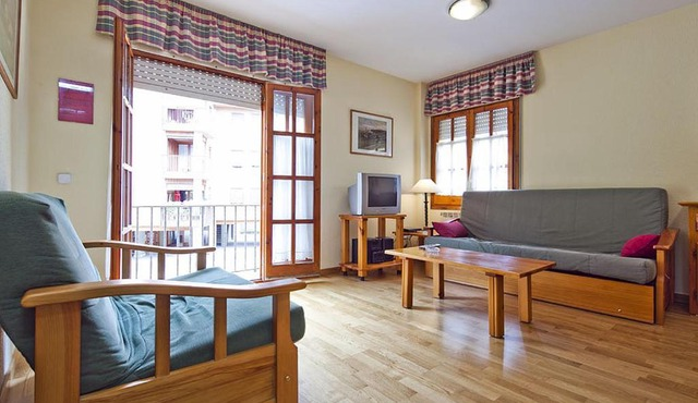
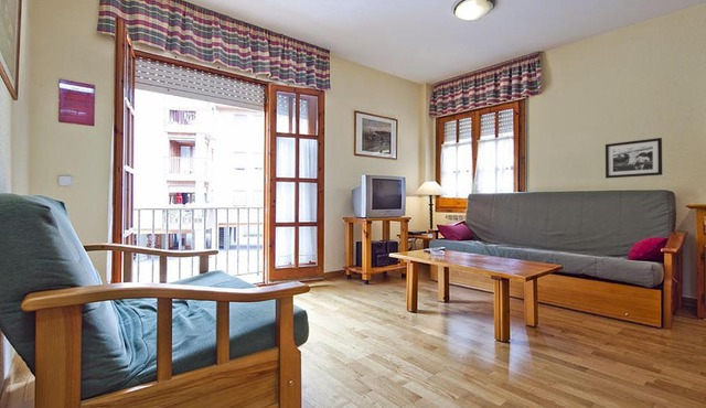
+ picture frame [605,137,663,180]
